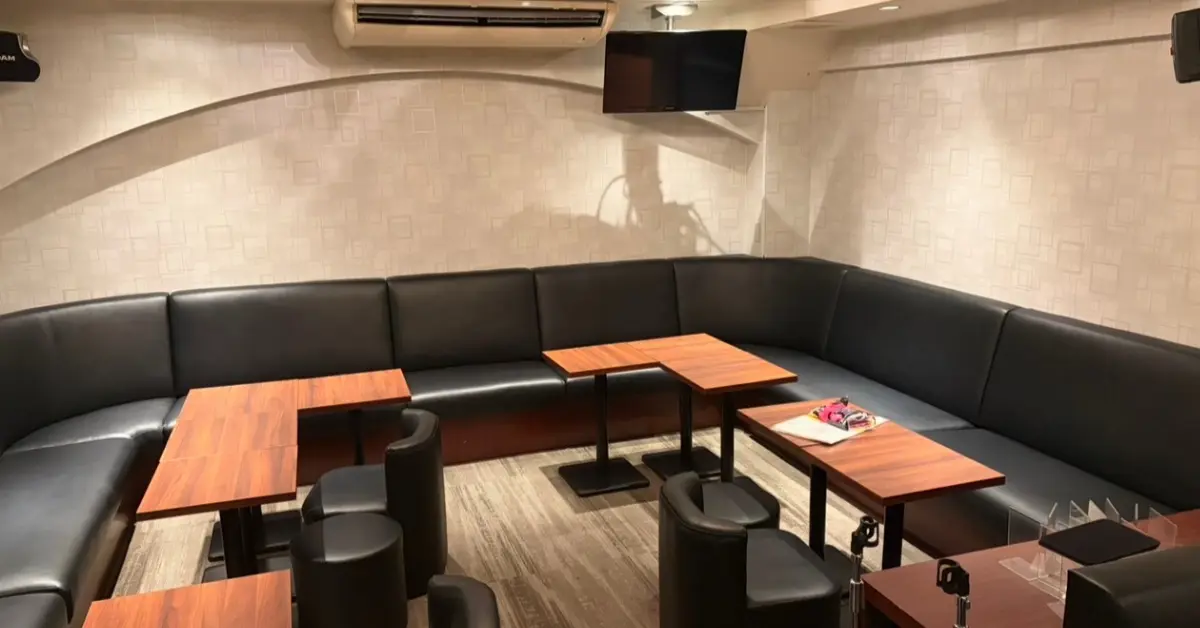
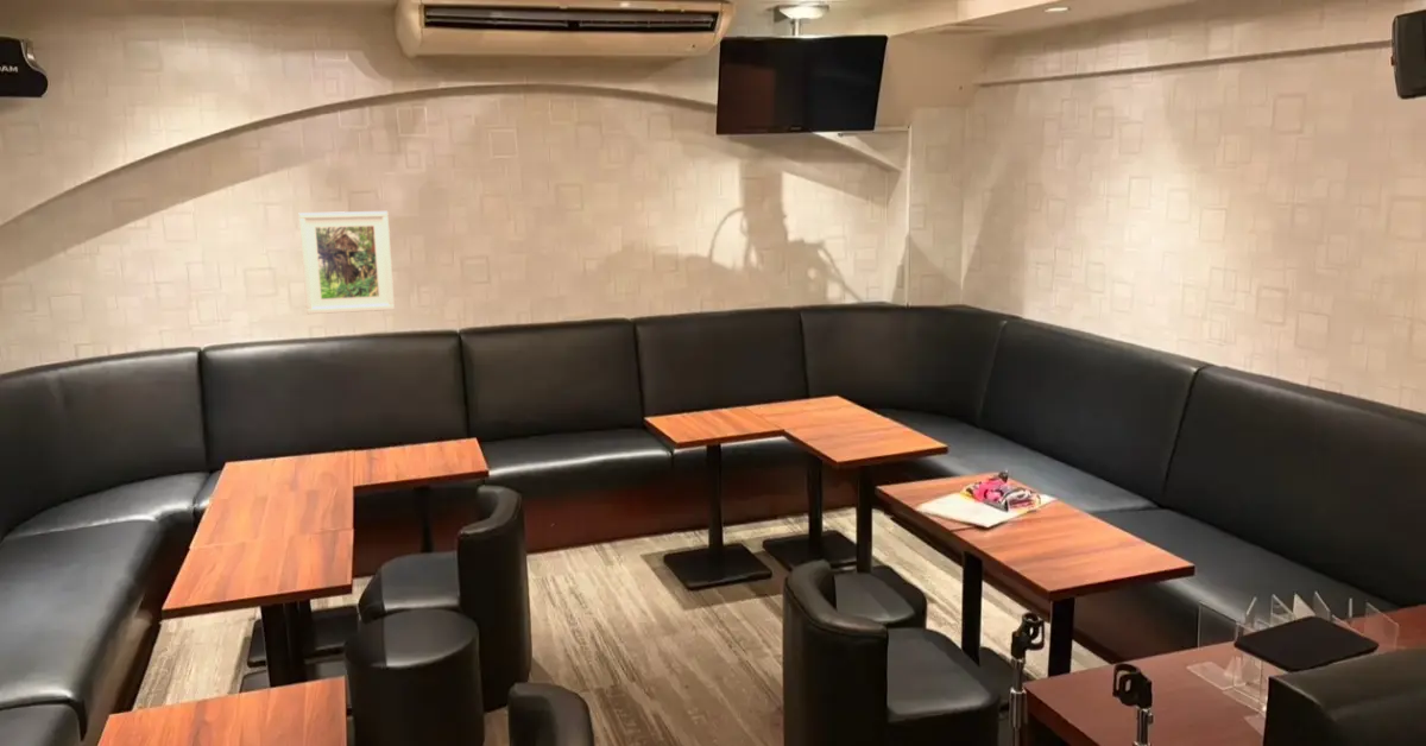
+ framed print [297,210,396,315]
